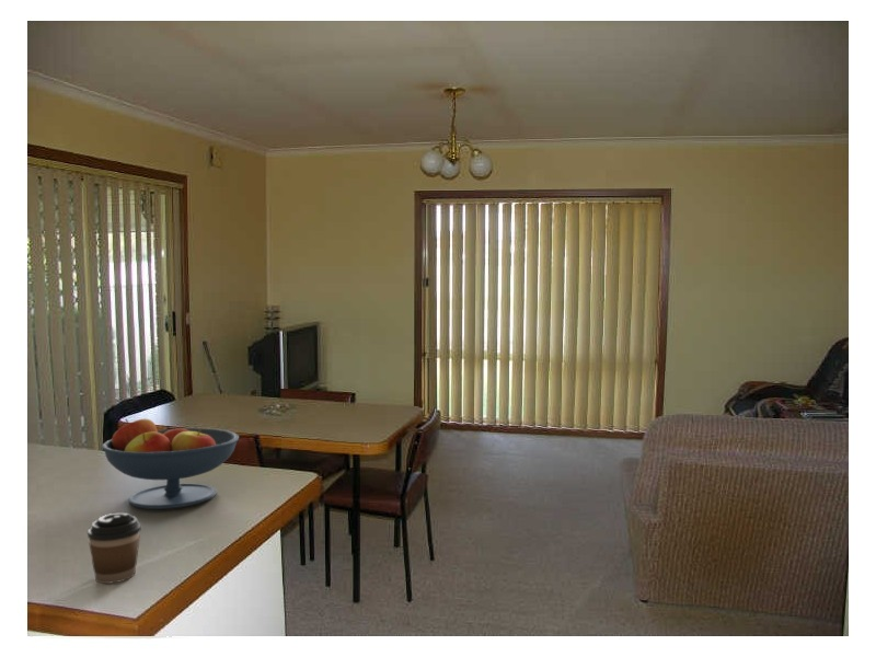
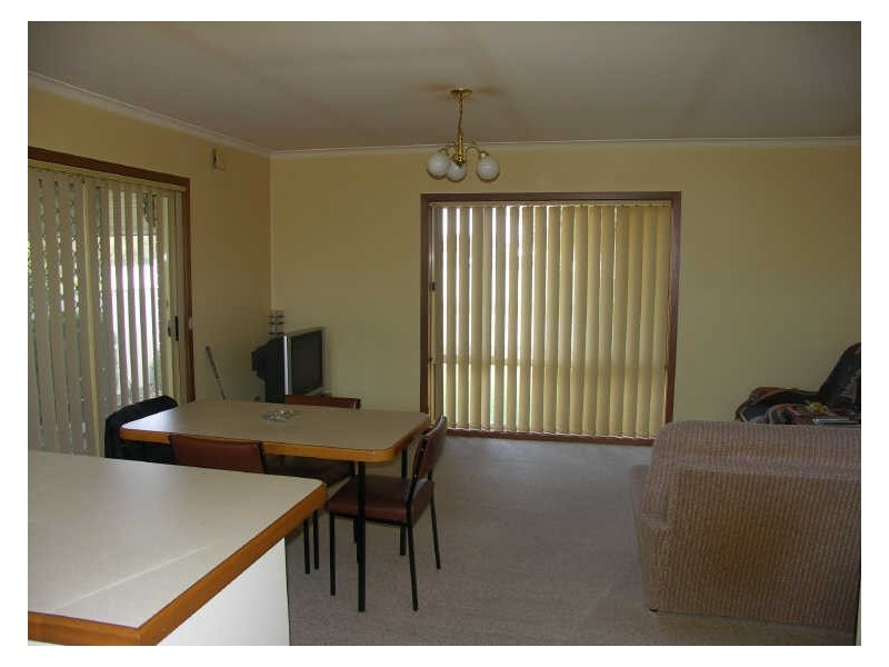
- fruit bowl [101,418,240,510]
- coffee cup [87,511,142,585]
